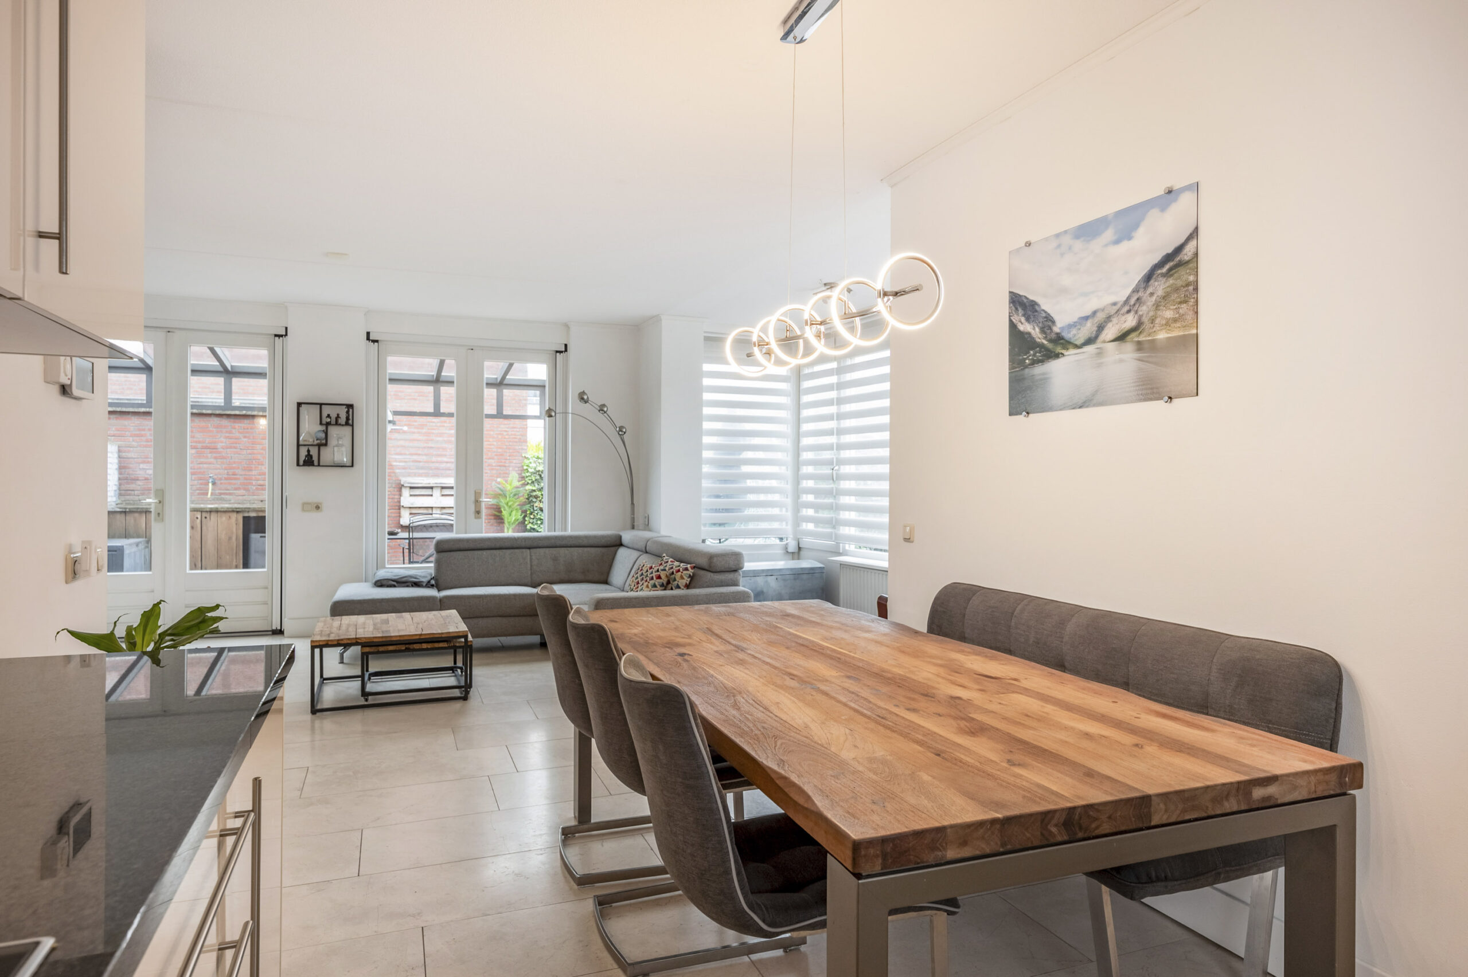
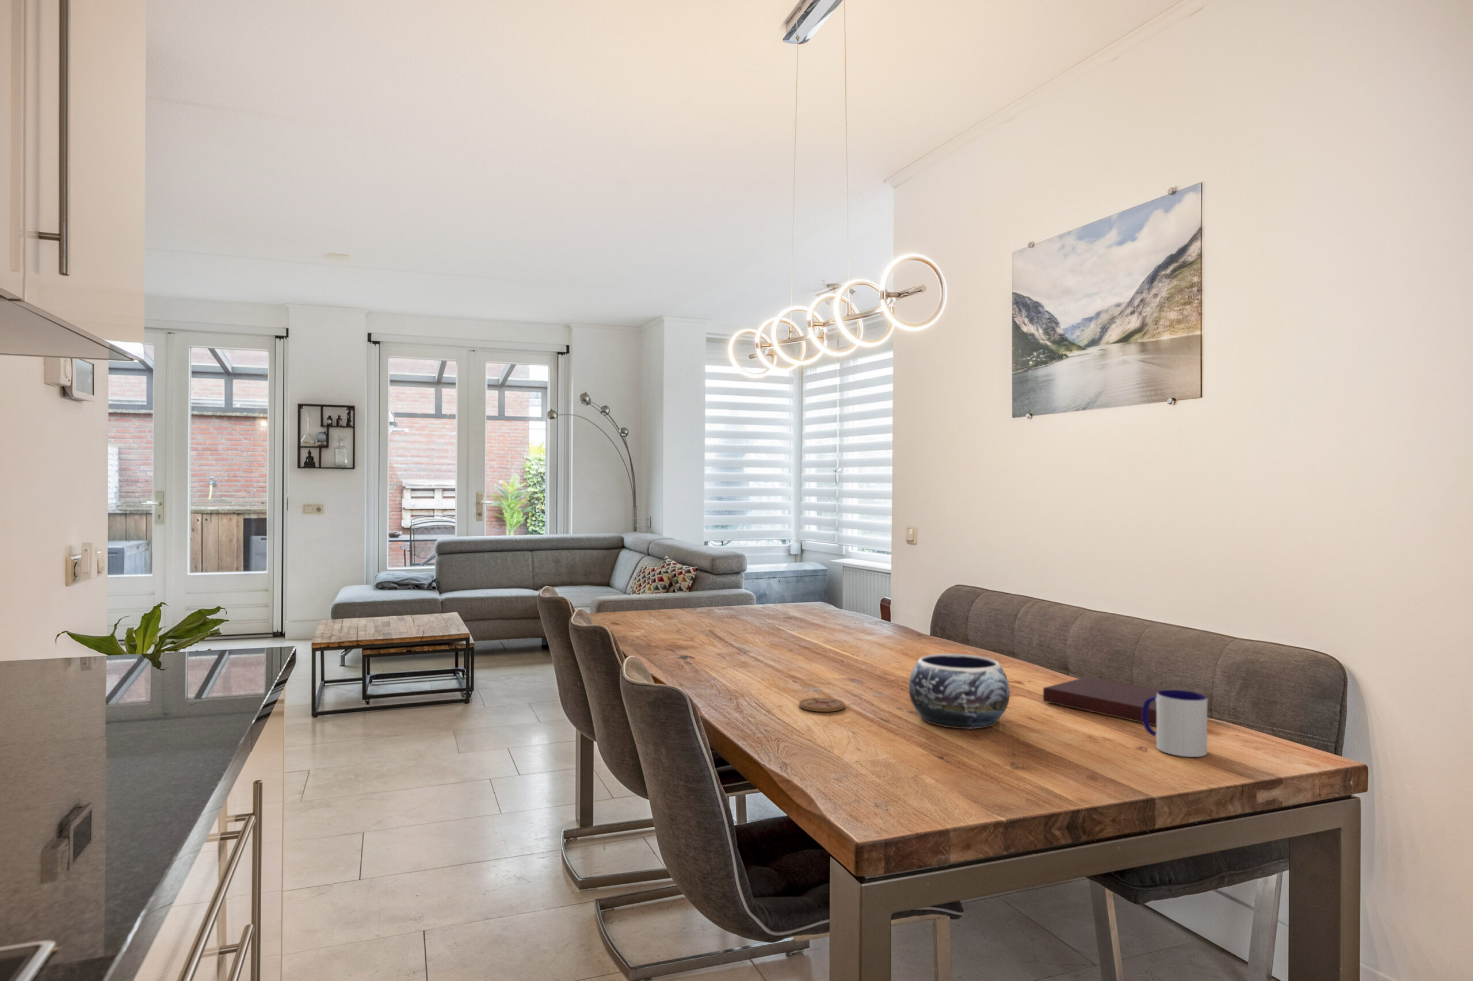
+ coaster [799,696,846,713]
+ mug [1143,690,1208,758]
+ notebook [1043,676,1163,726]
+ decorative bowl [908,653,1010,729]
